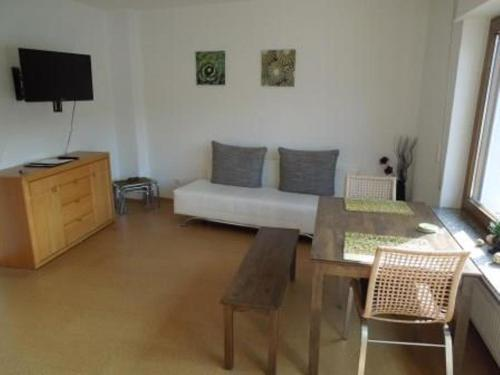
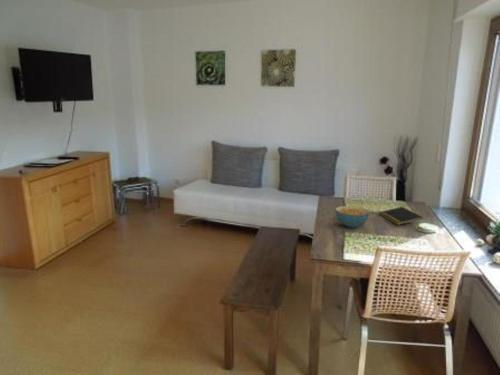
+ notepad [378,206,424,226]
+ cereal bowl [334,205,371,229]
